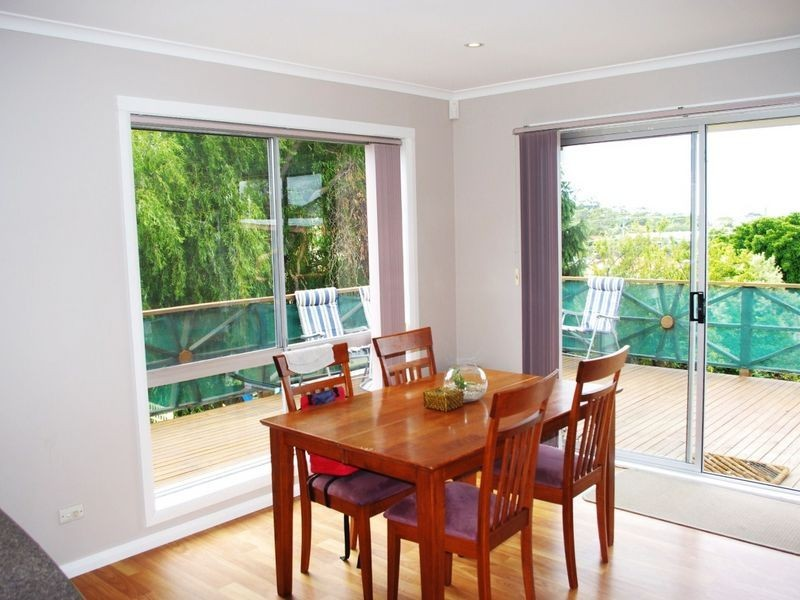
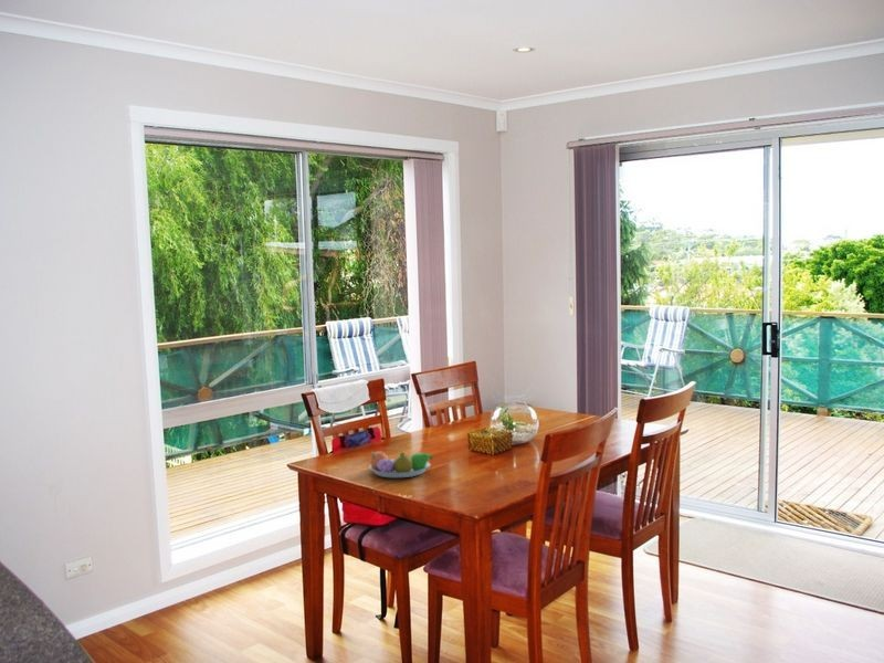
+ fruit bowl [368,451,434,478]
